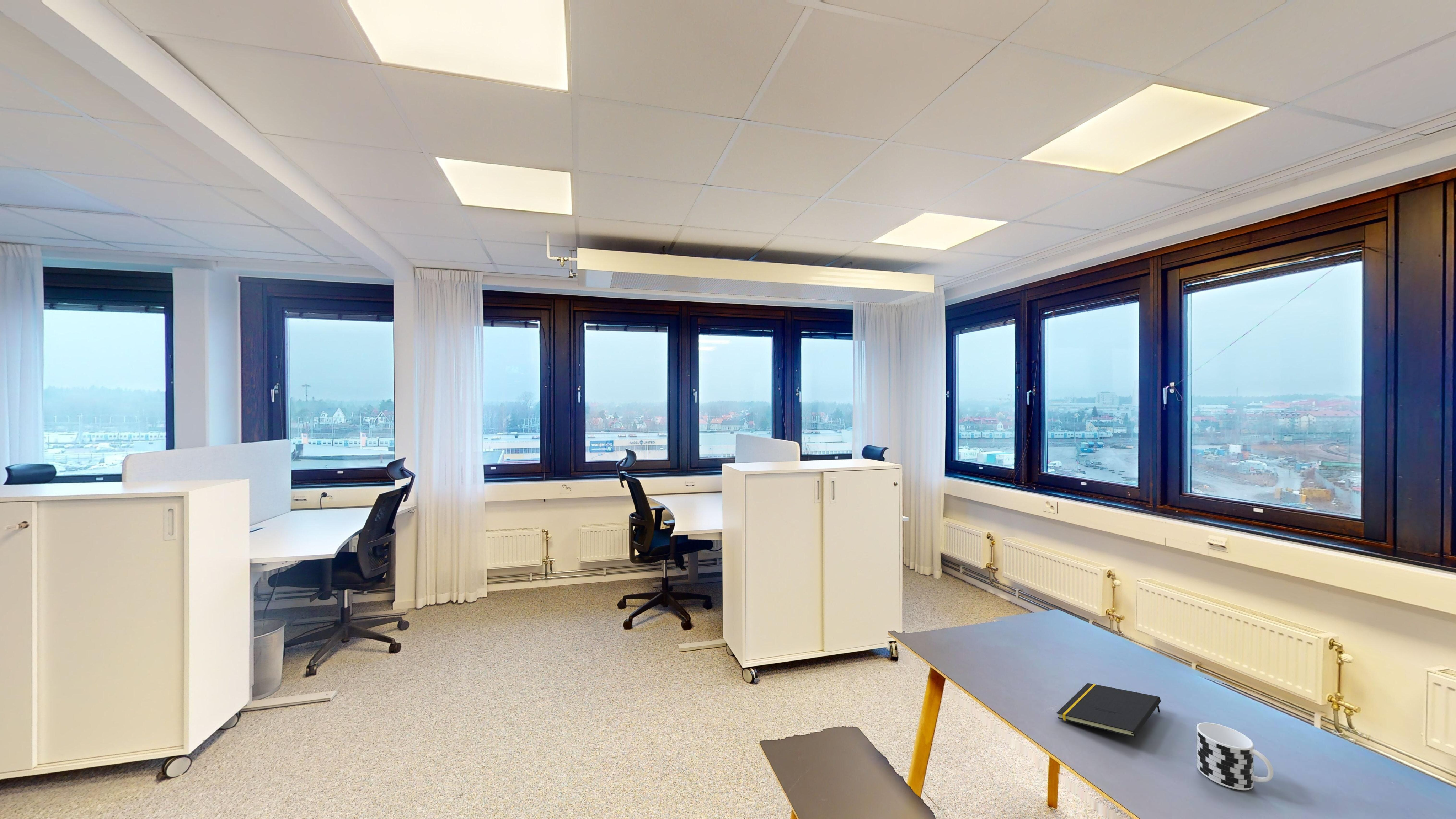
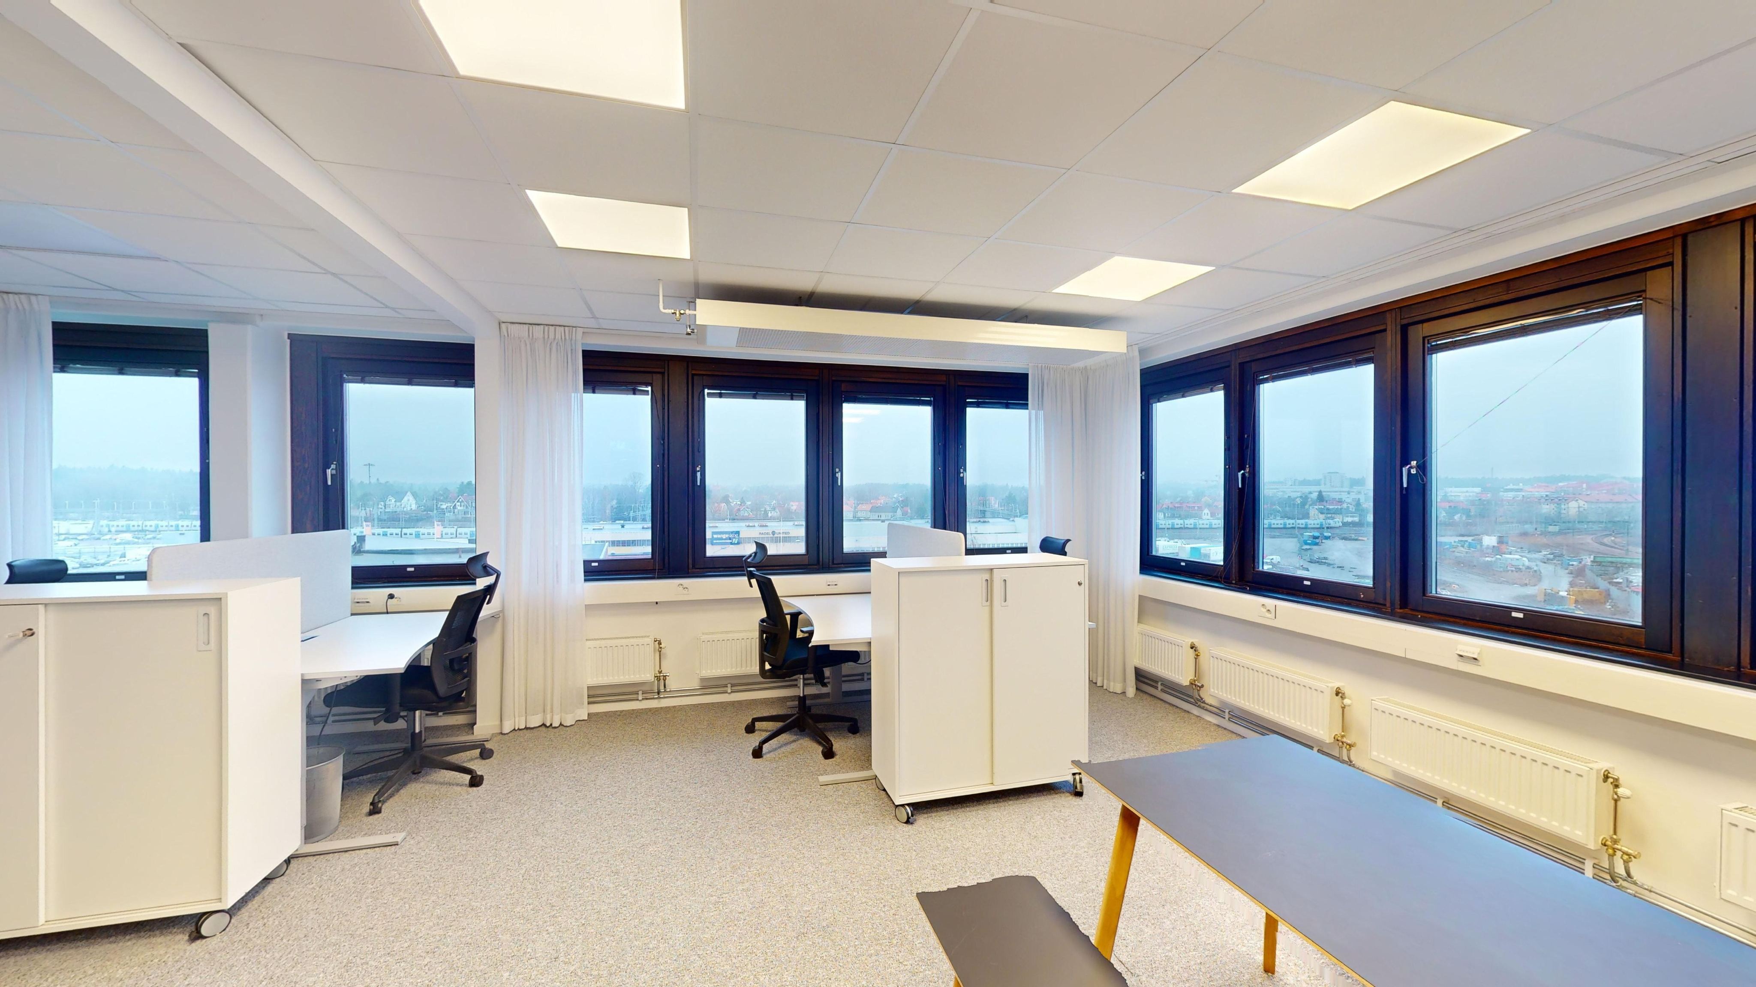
- notepad [1056,683,1161,738]
- cup [1196,722,1274,791]
